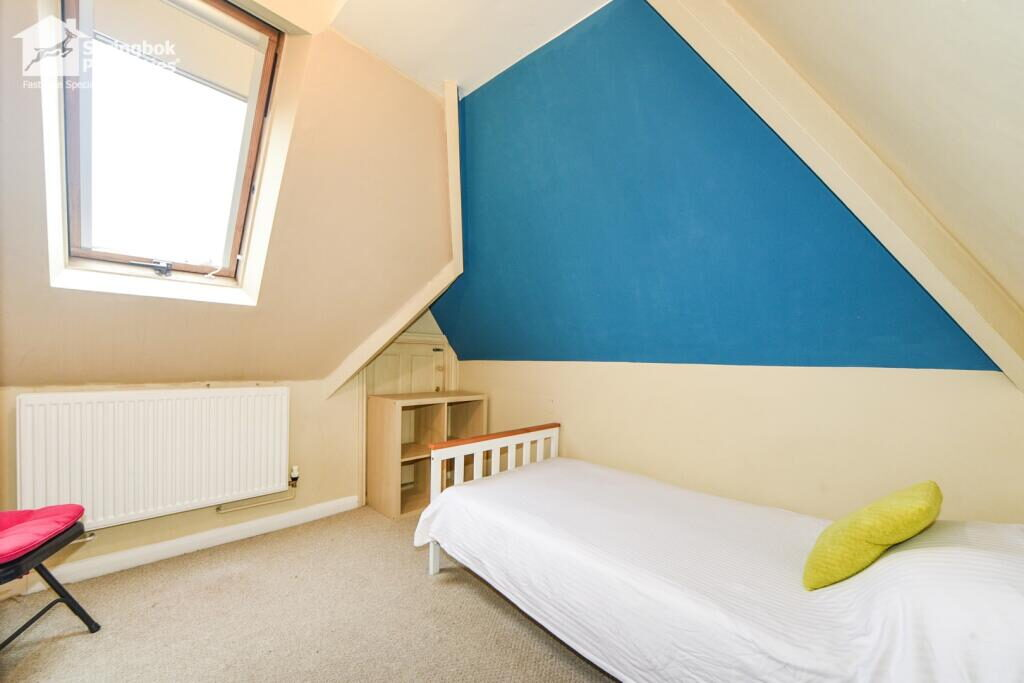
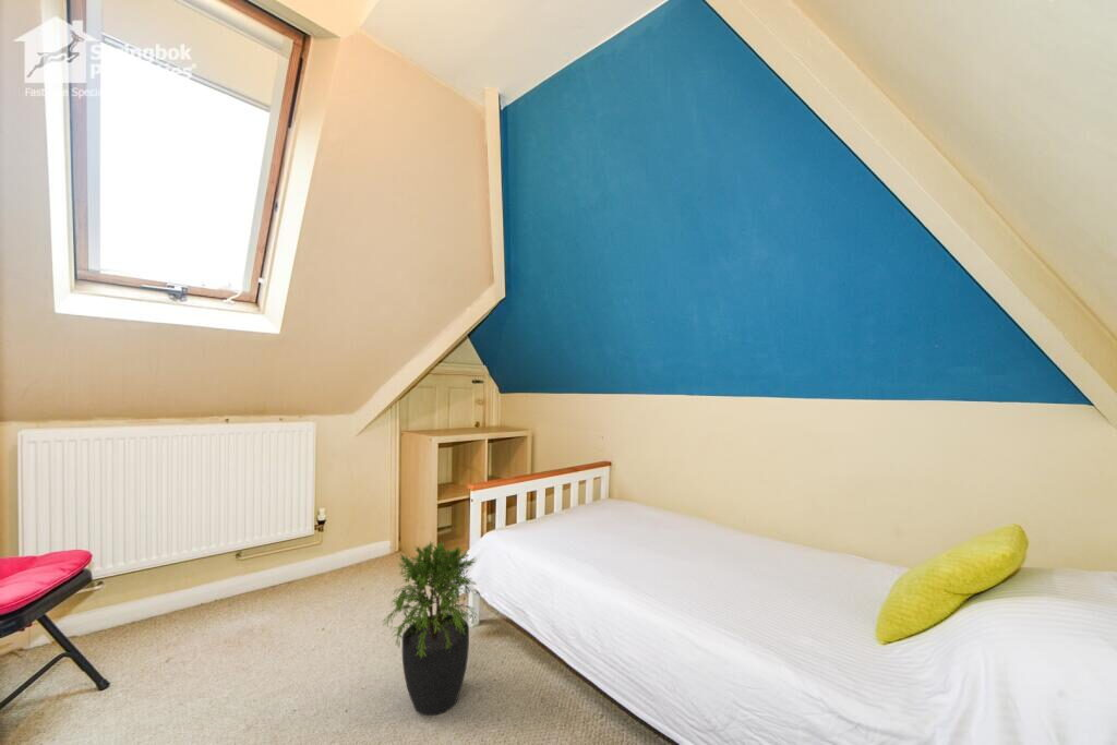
+ potted plant [382,539,479,717]
